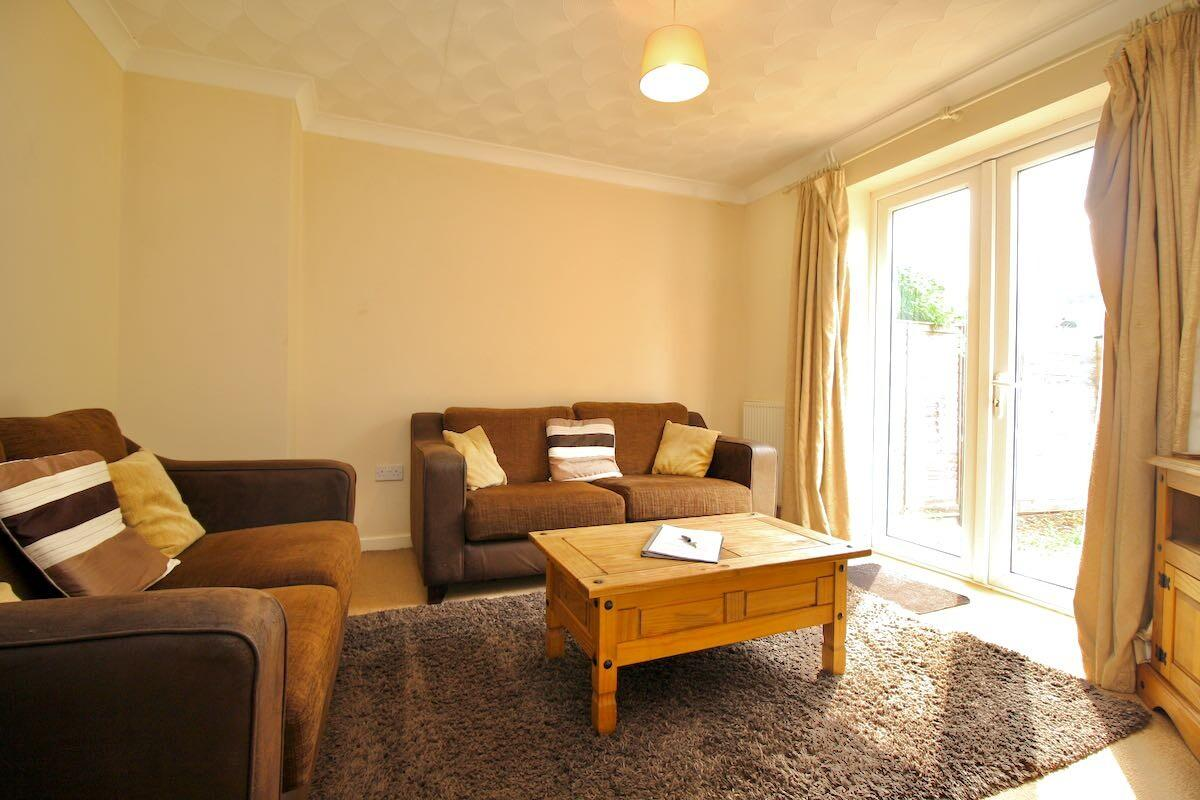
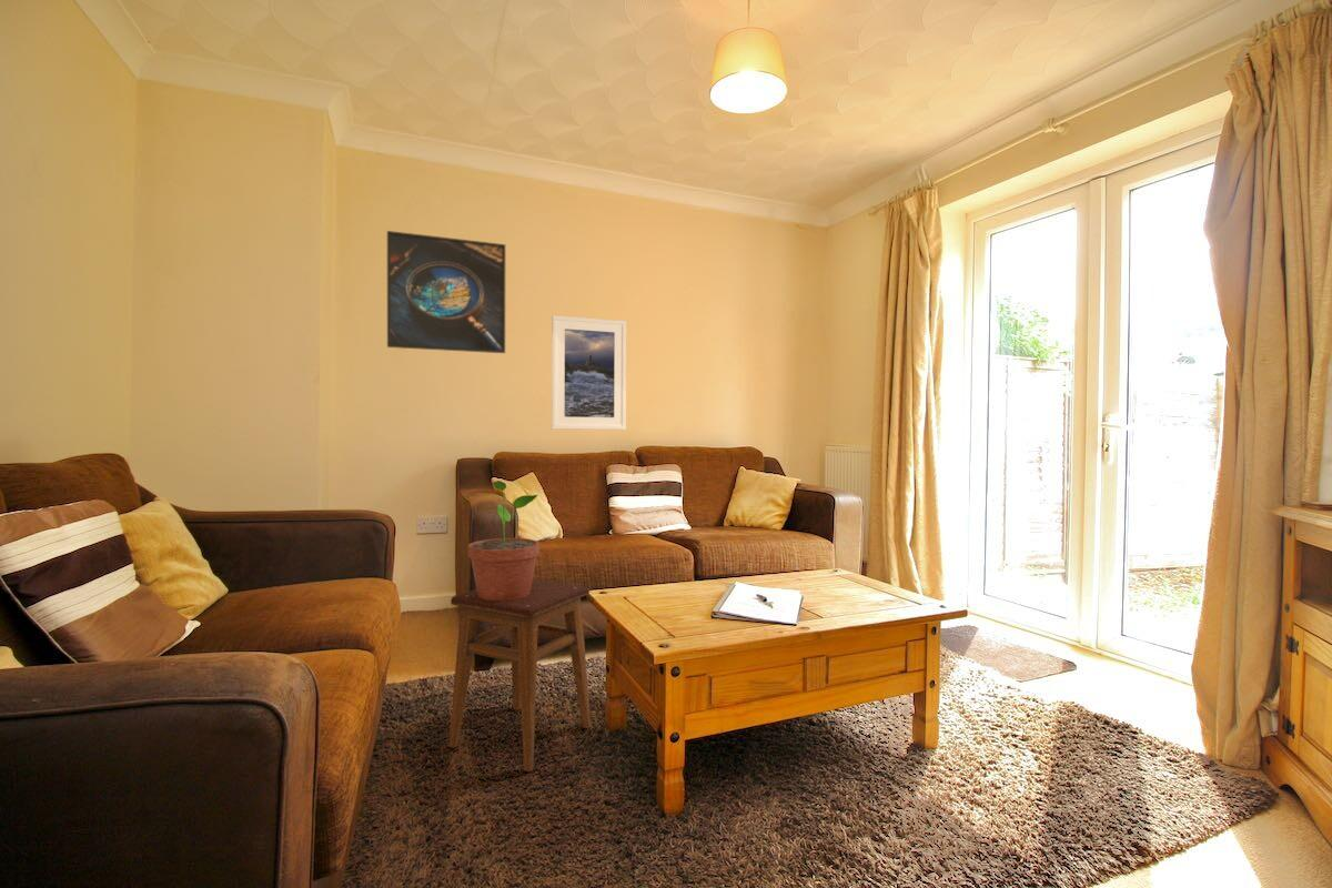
+ potted plant [467,480,541,601]
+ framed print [551,314,627,431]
+ stool [447,578,592,773]
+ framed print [386,230,506,354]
